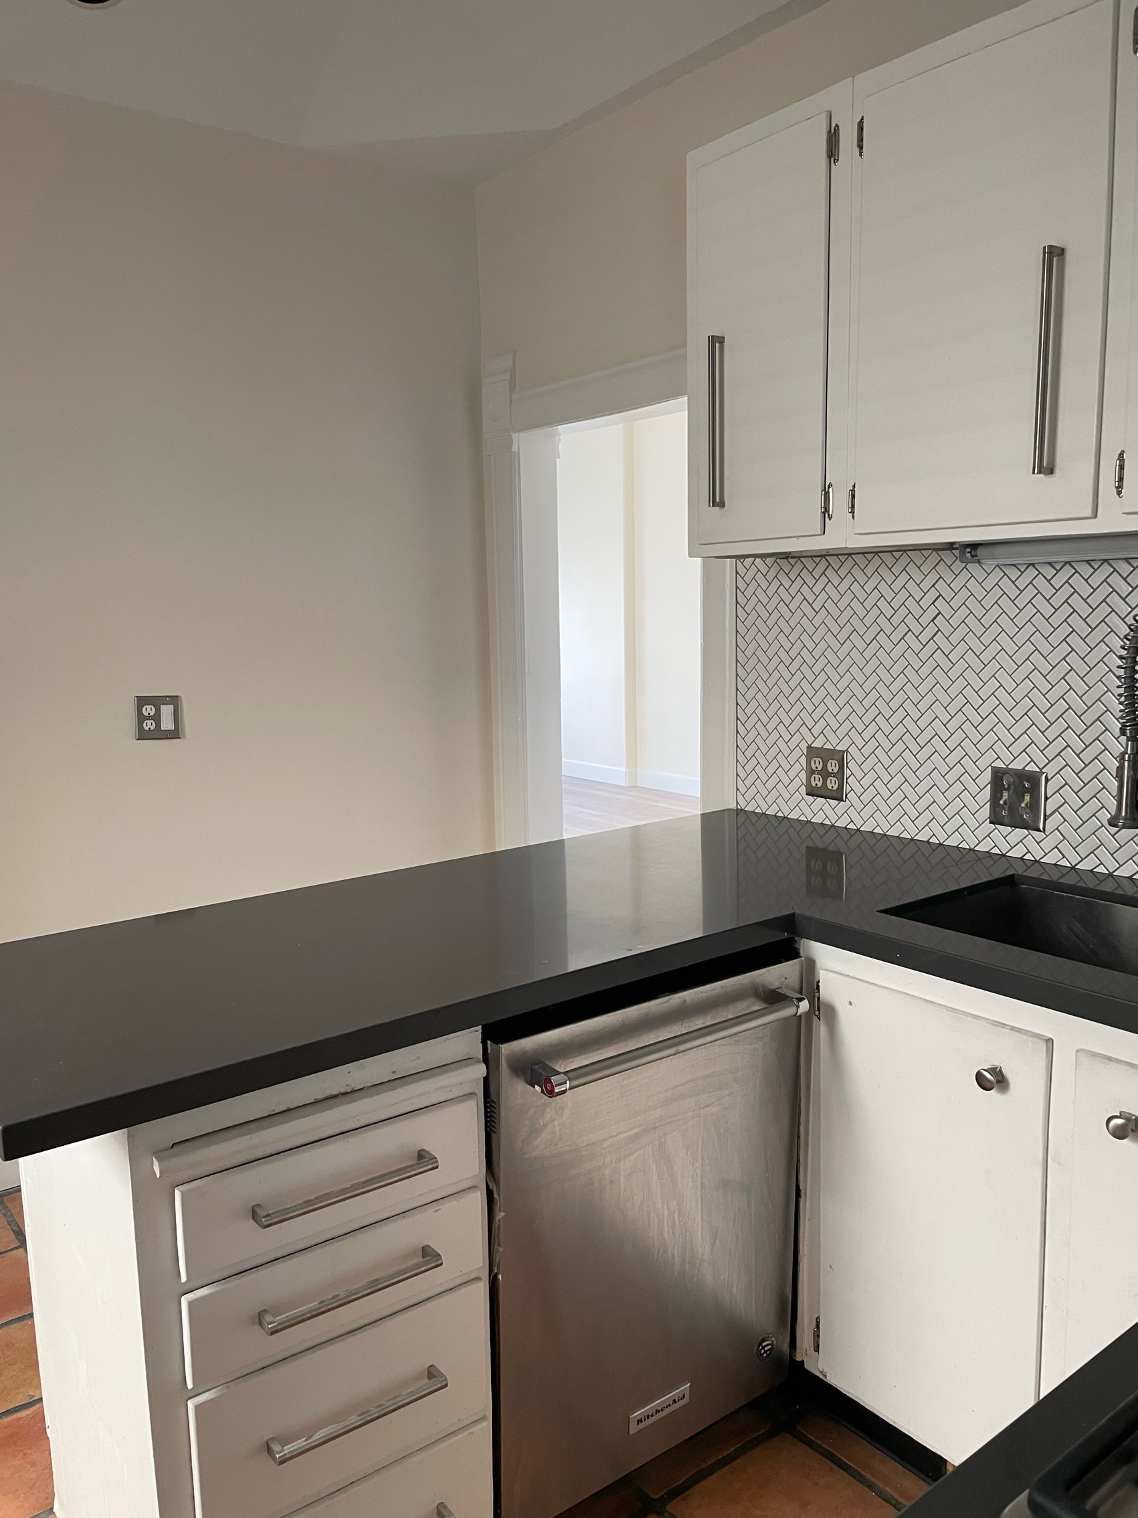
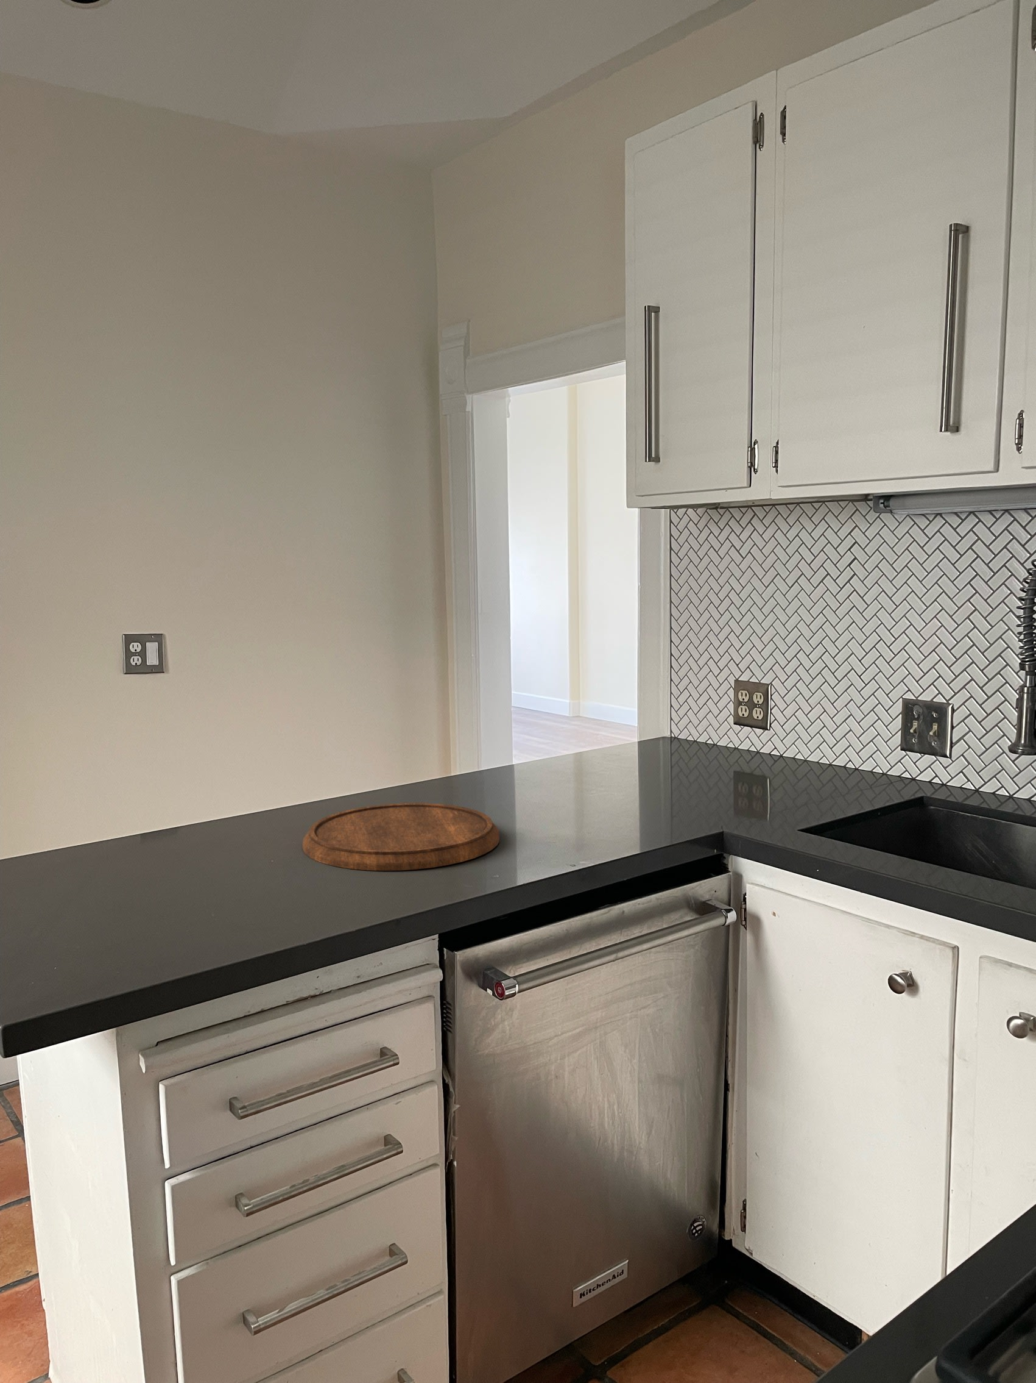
+ cutting board [303,803,499,871]
